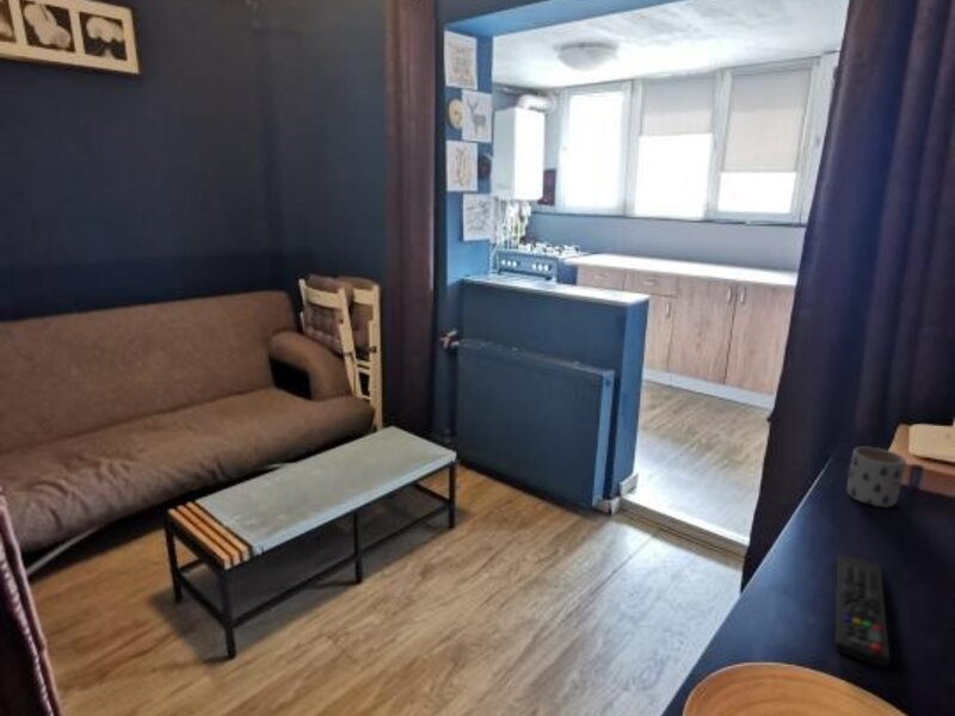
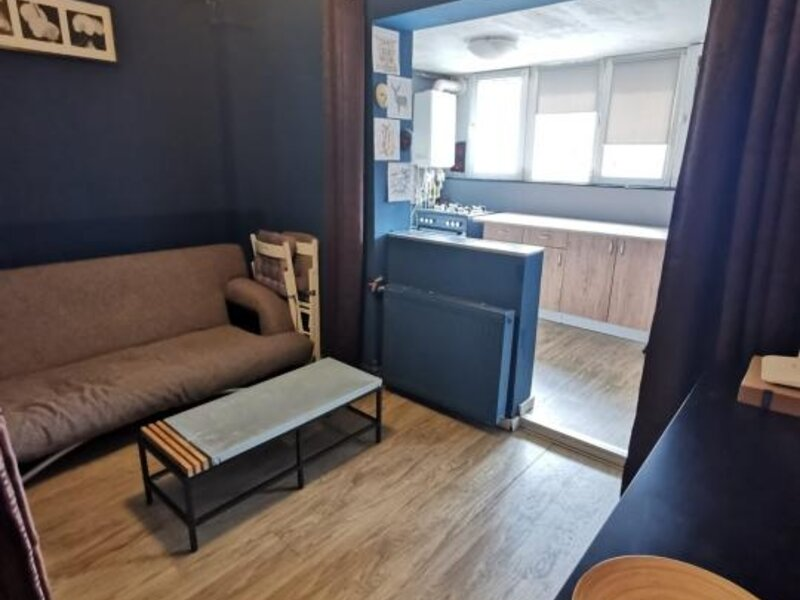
- remote control [833,555,891,668]
- mug [846,446,907,508]
